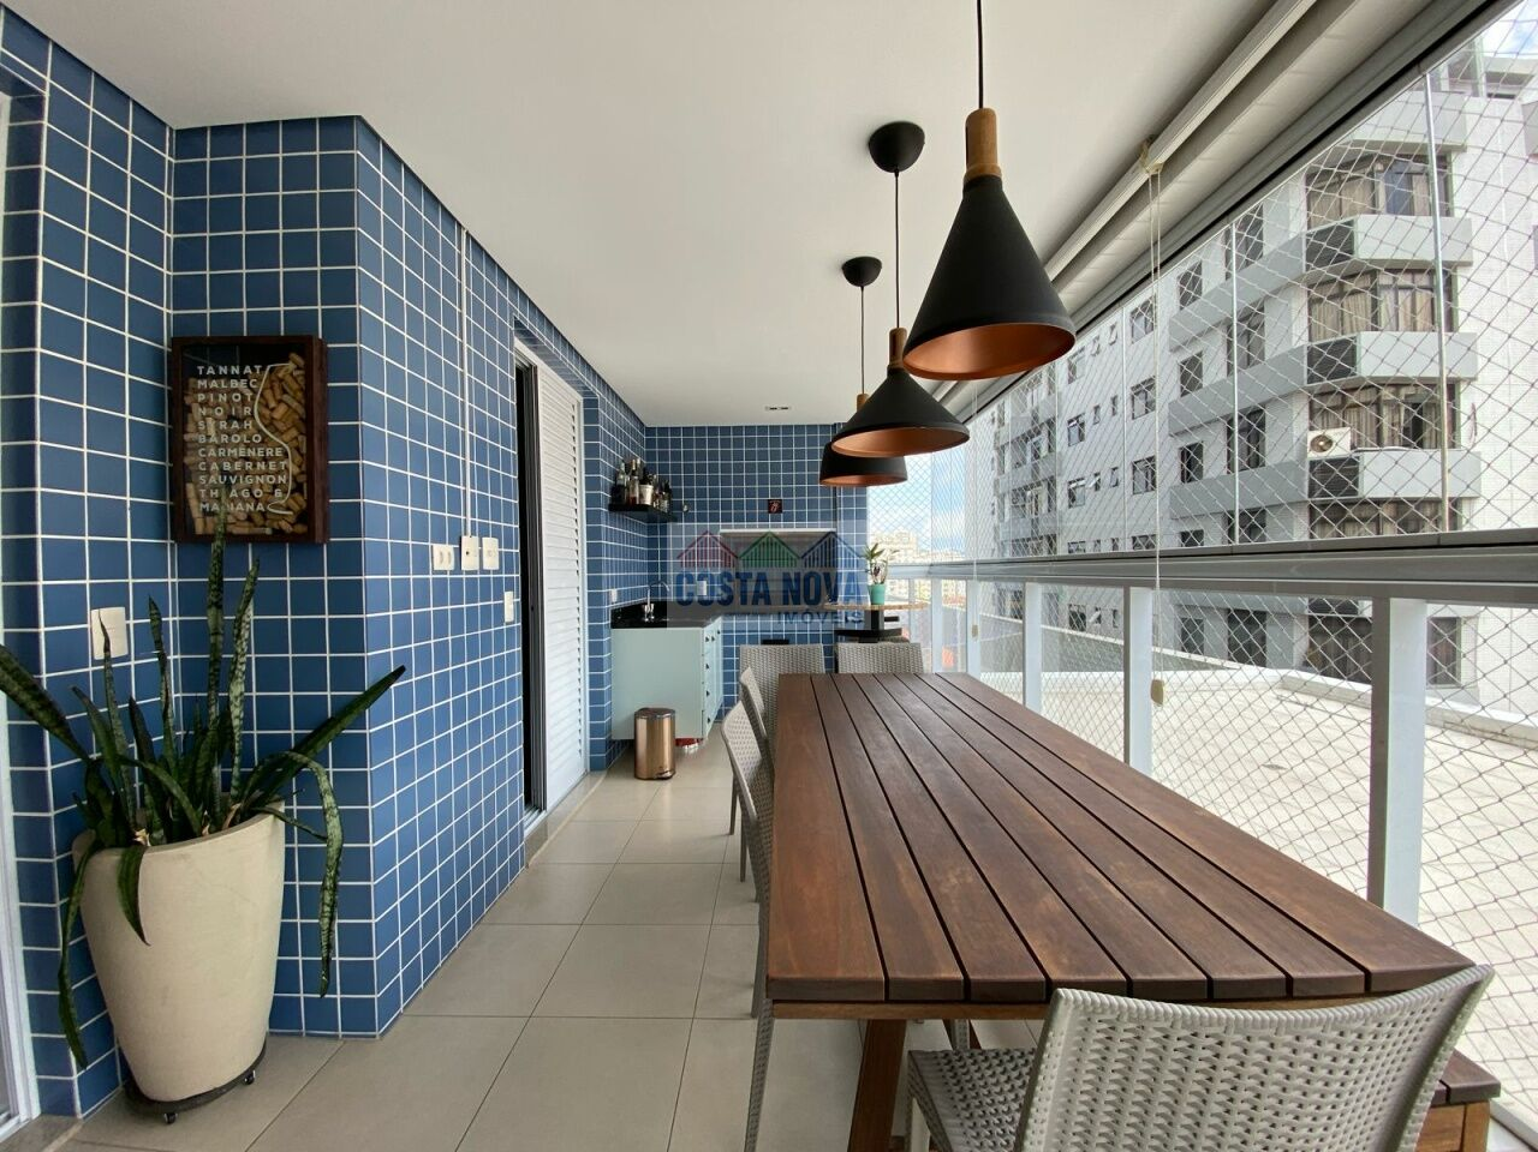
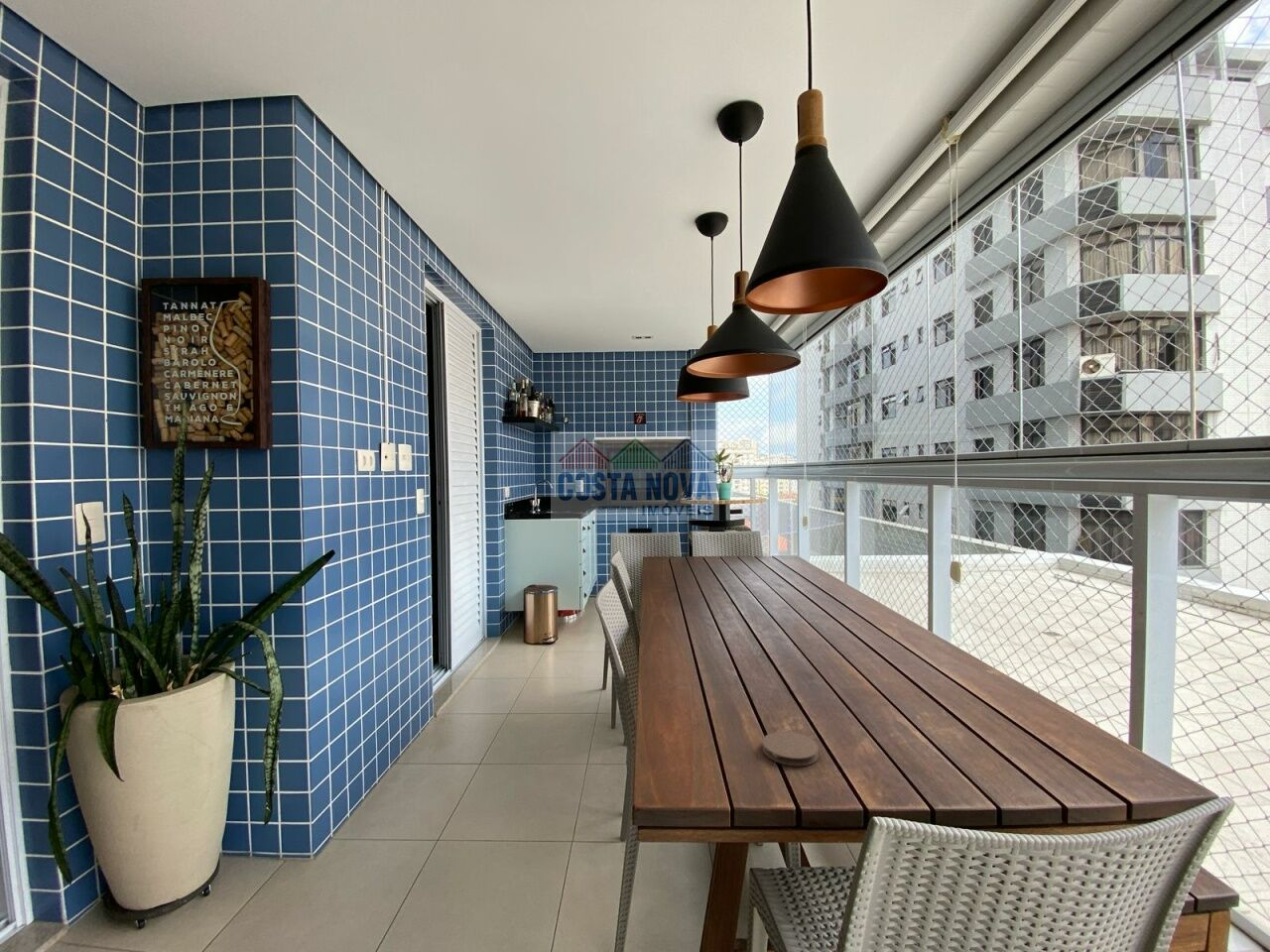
+ coaster [762,731,820,767]
